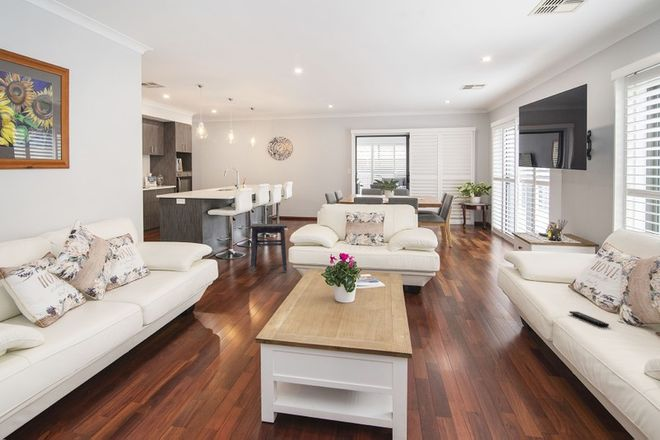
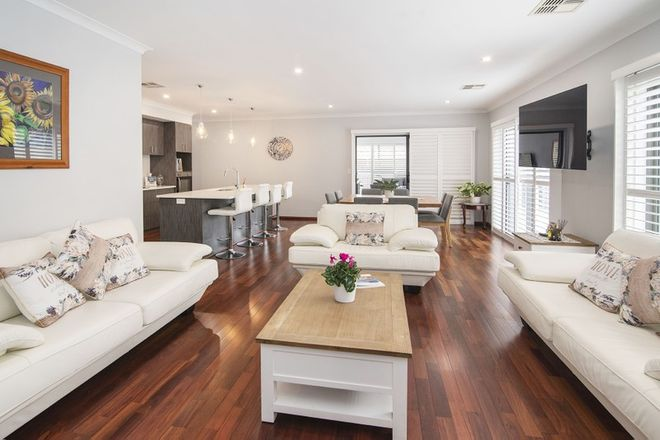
- remote control [568,310,610,328]
- side table [249,223,288,273]
